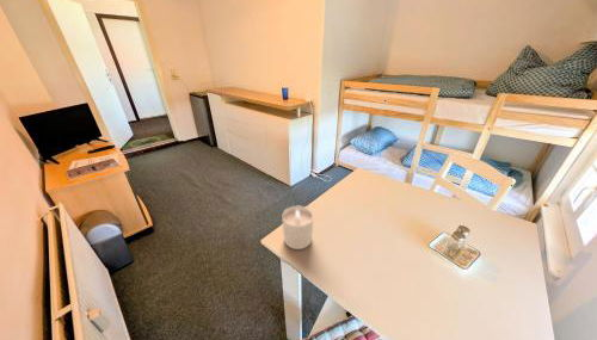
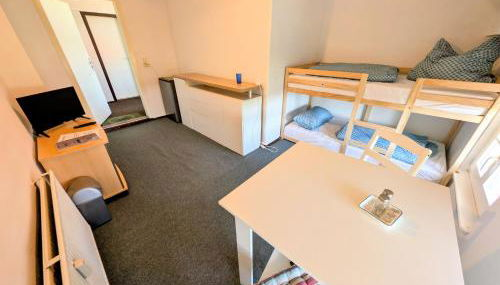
- candle [281,205,314,251]
